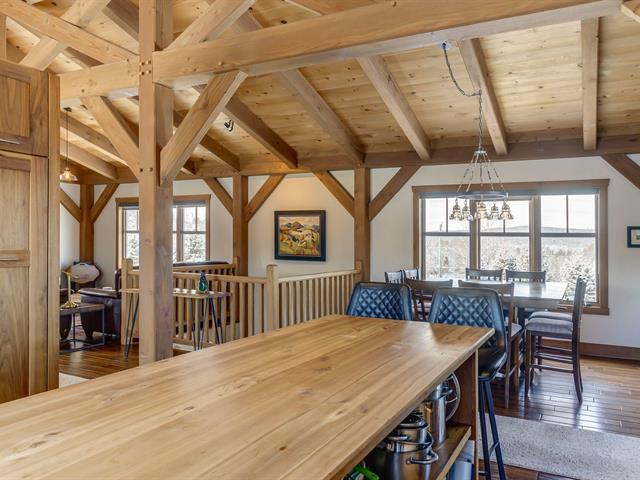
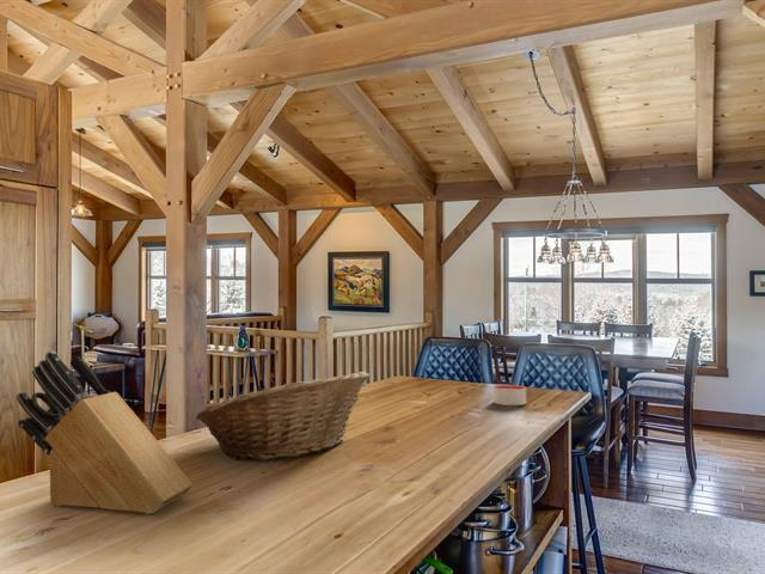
+ fruit basket [195,370,371,462]
+ candle [492,384,527,407]
+ knife block [16,350,195,515]
